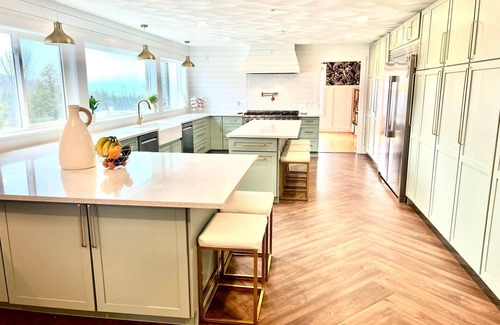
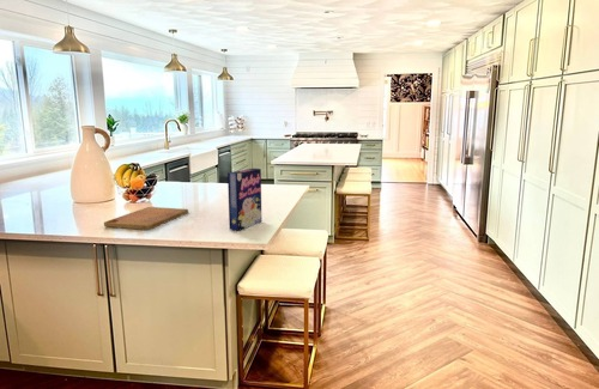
+ cereal box [226,168,262,232]
+ cutting board [103,206,189,231]
